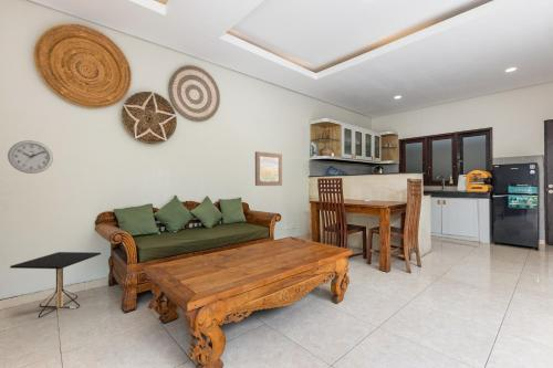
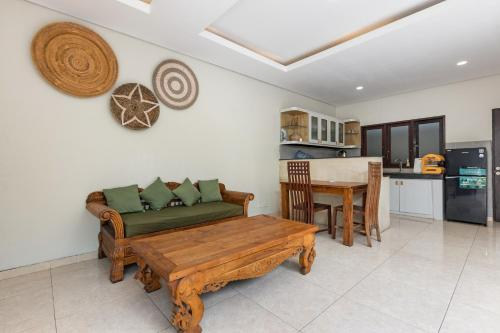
- wall art [254,150,283,187]
- wall clock [7,139,54,175]
- side table [9,251,102,318]
